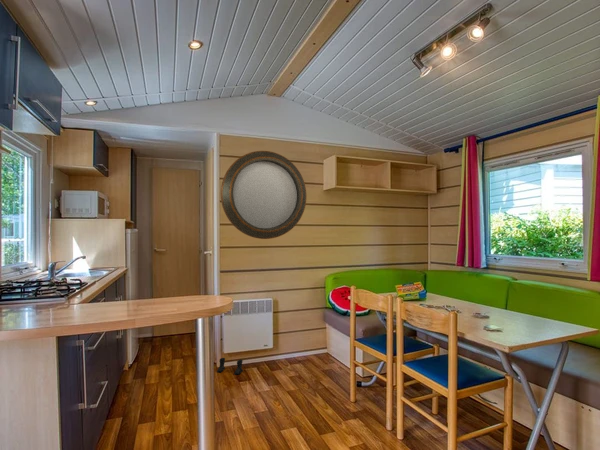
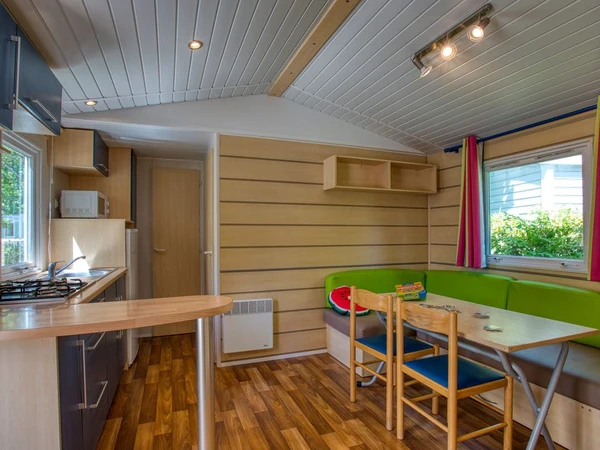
- home mirror [220,150,307,240]
- boots [216,357,244,376]
